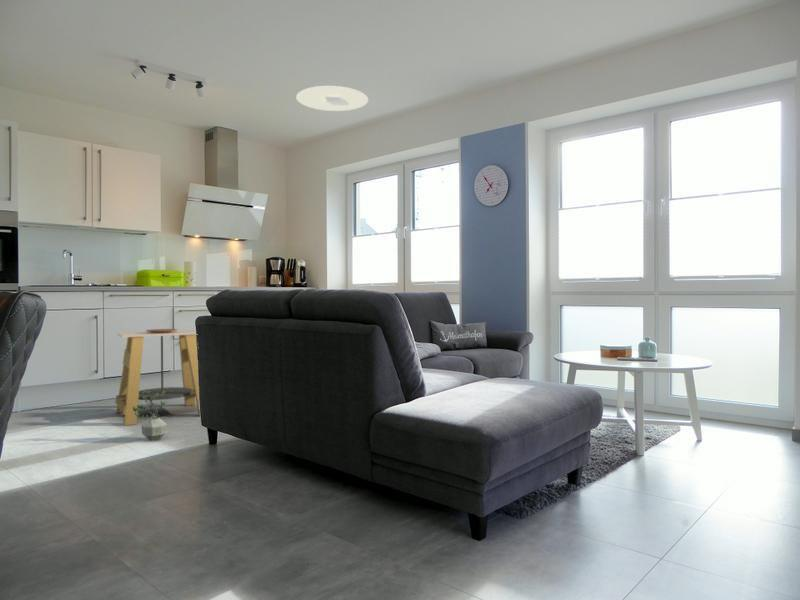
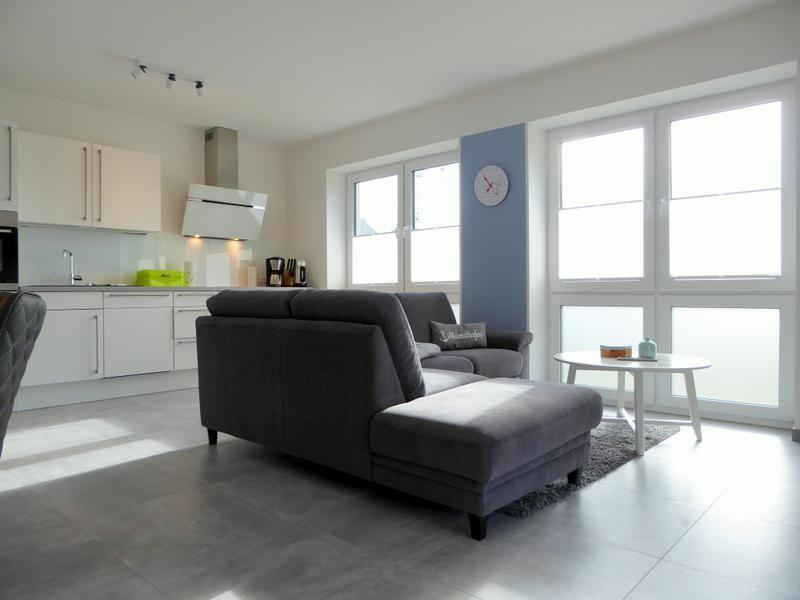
- side table [114,328,201,427]
- ceiling light [295,85,369,112]
- potted plant [133,388,168,442]
